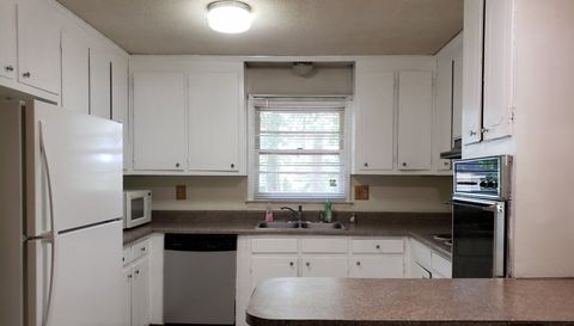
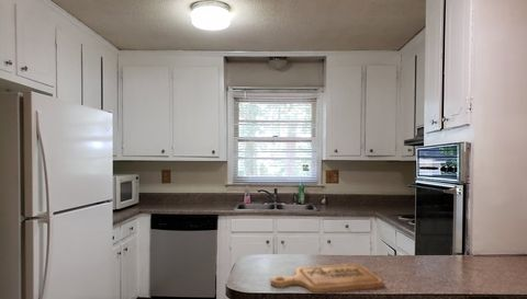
+ cutting board [270,263,384,294]
